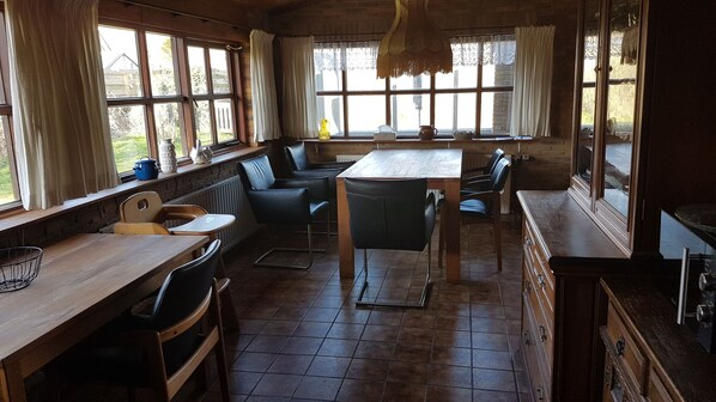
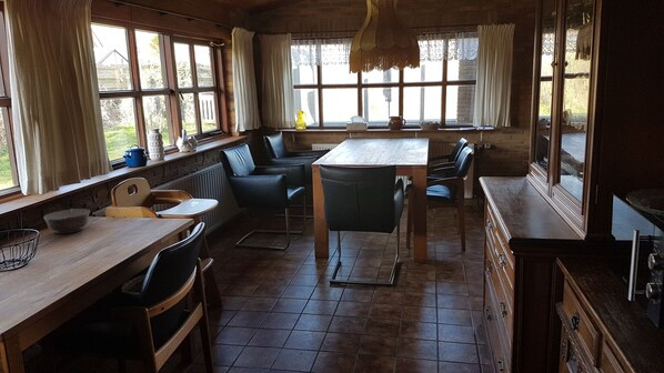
+ bowl [42,208,91,235]
